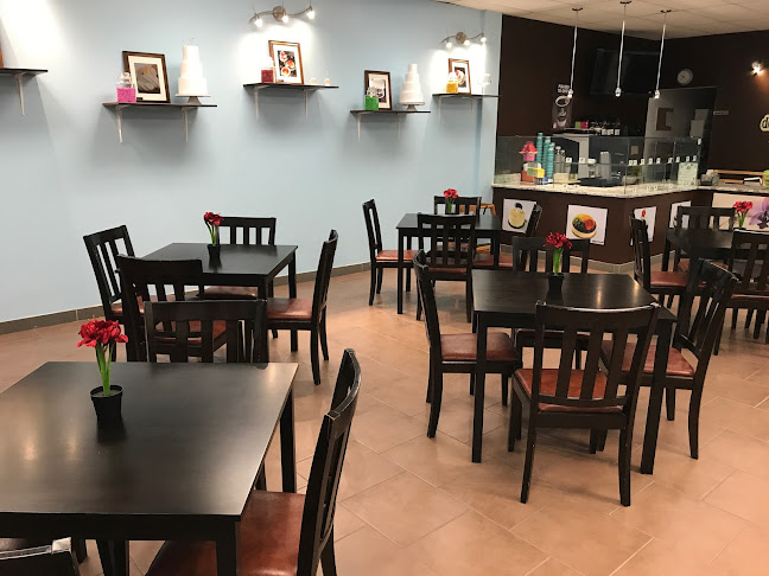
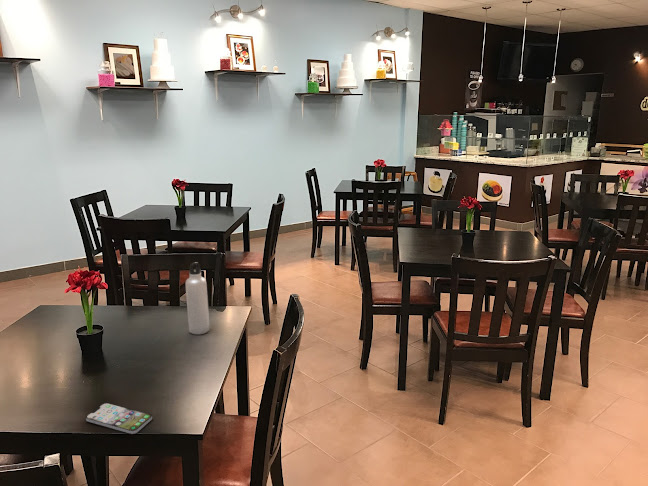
+ smartphone [85,402,153,435]
+ water bottle [185,261,210,336]
